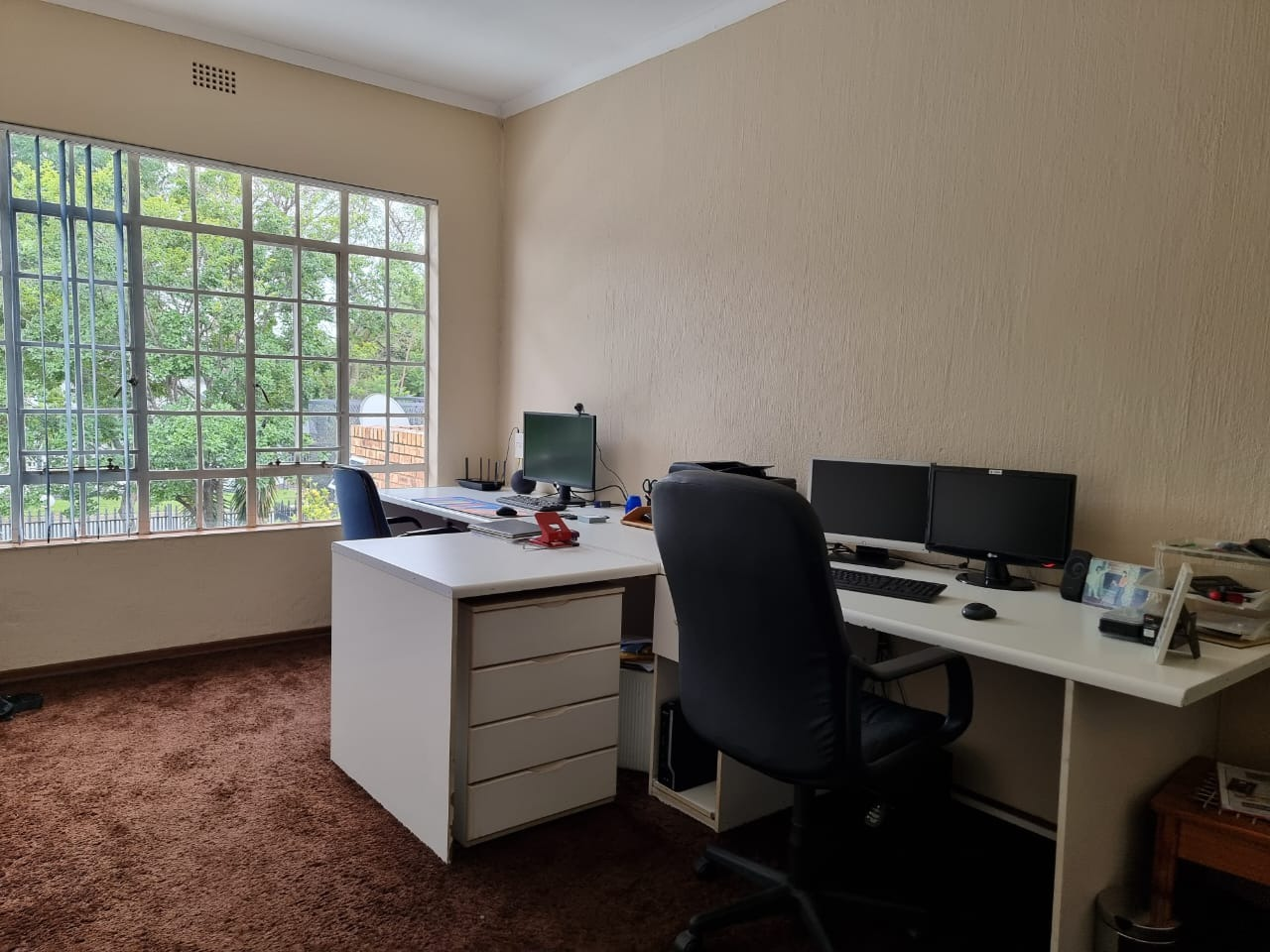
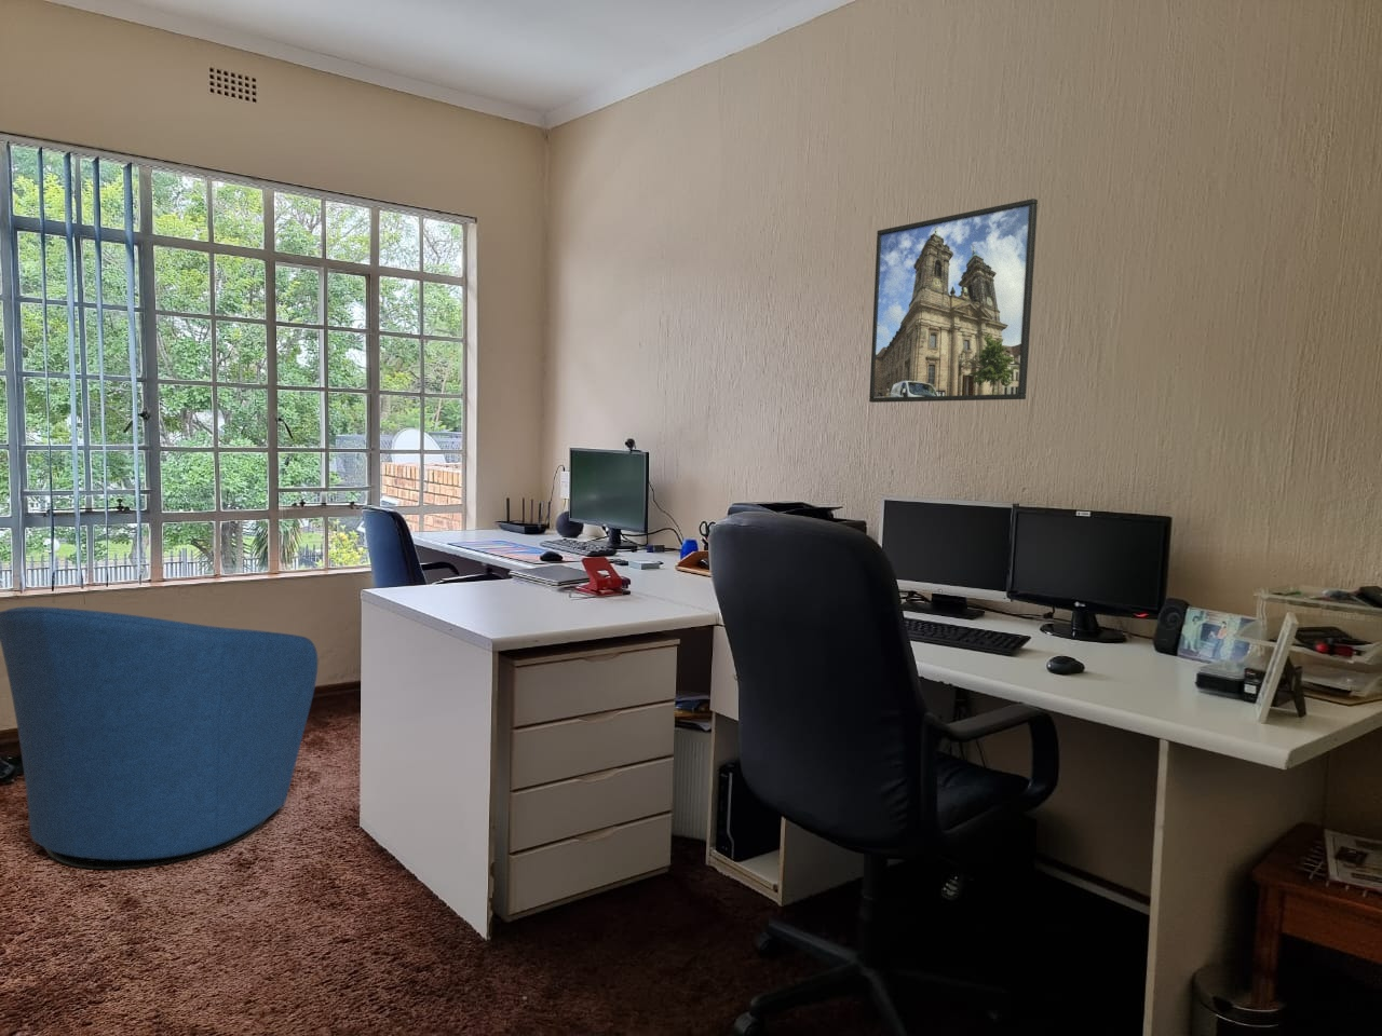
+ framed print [868,197,1038,404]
+ armchair [0,605,319,869]
